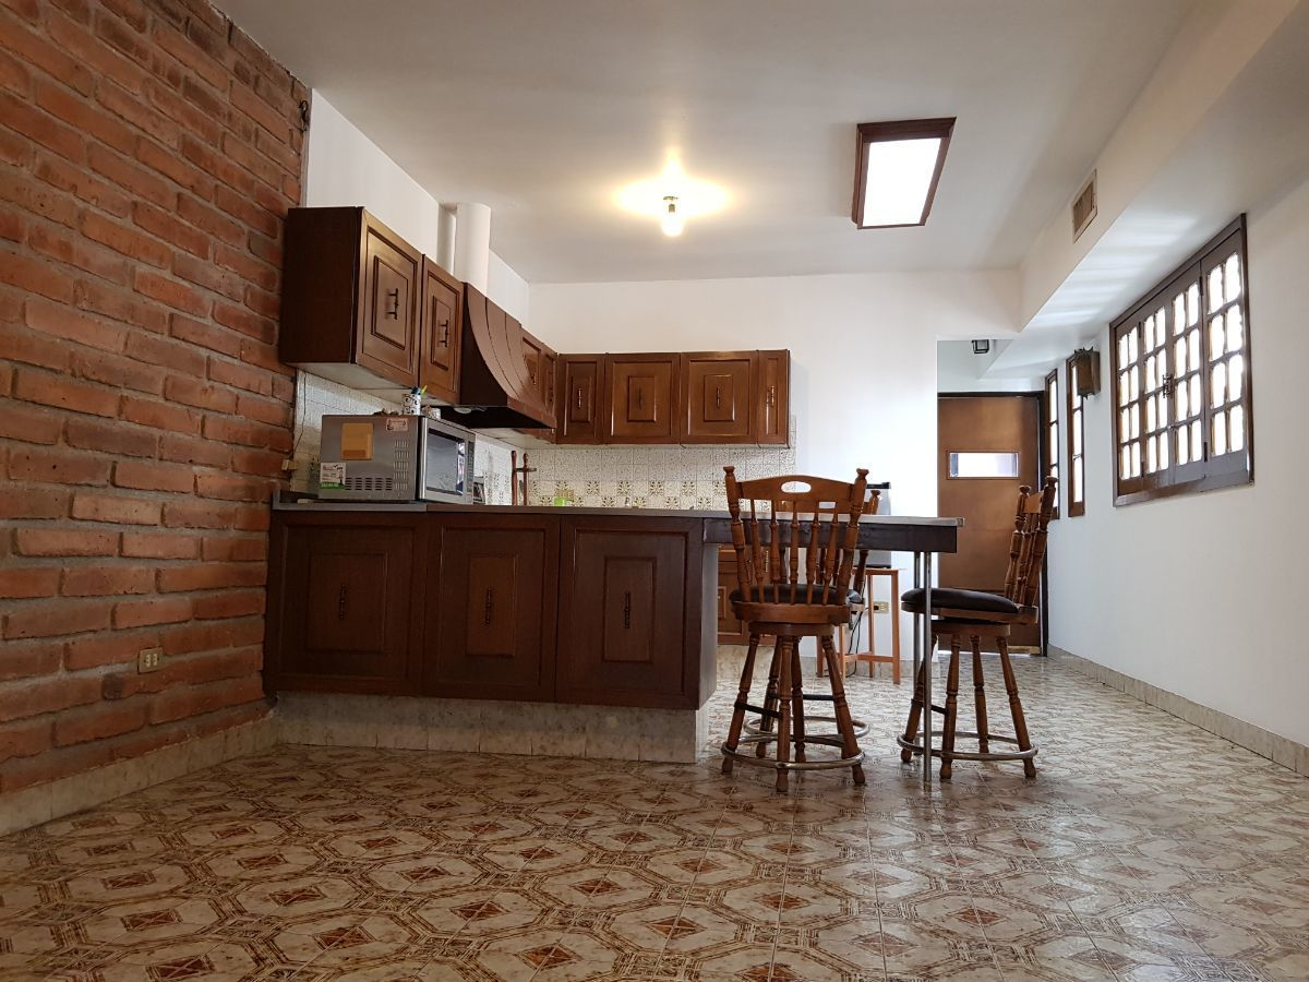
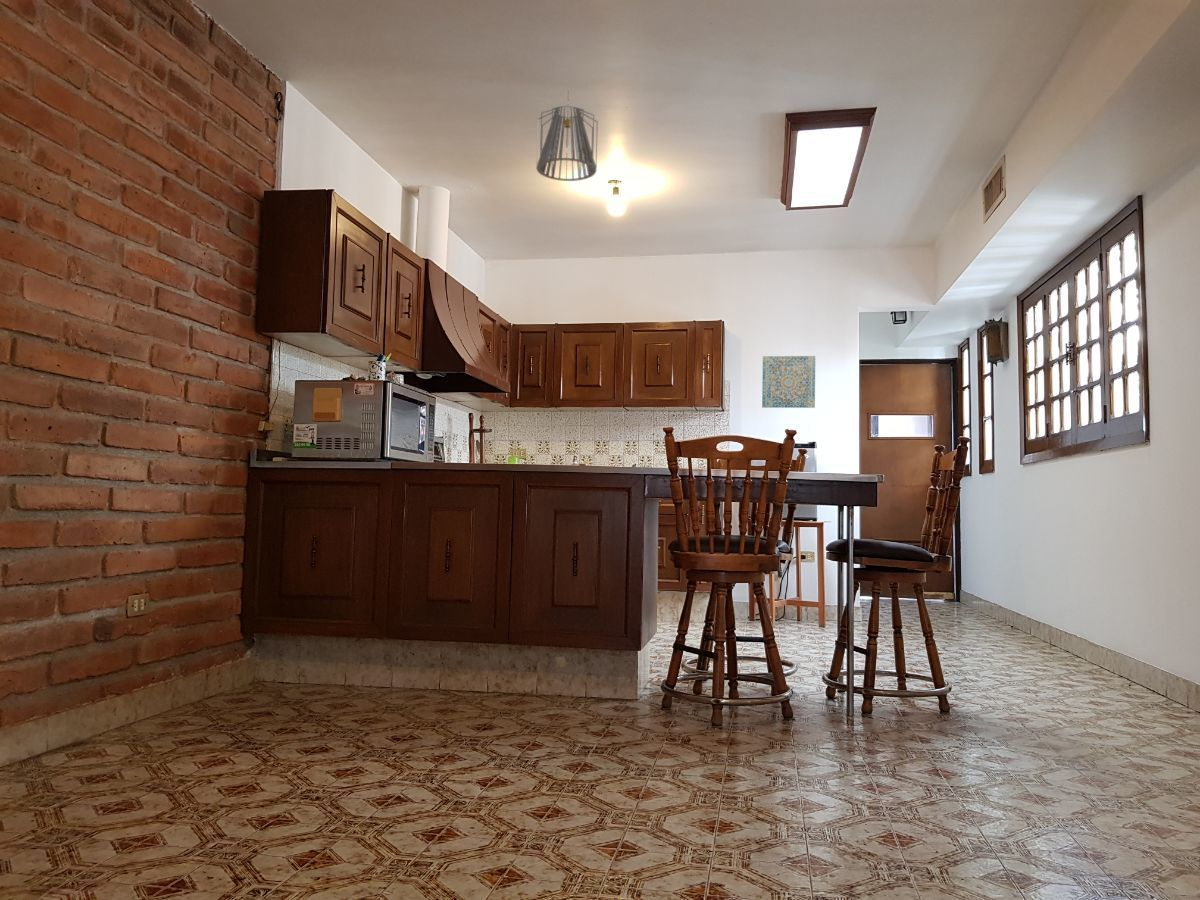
+ pendant light [535,89,599,182]
+ wall art [761,355,816,409]
